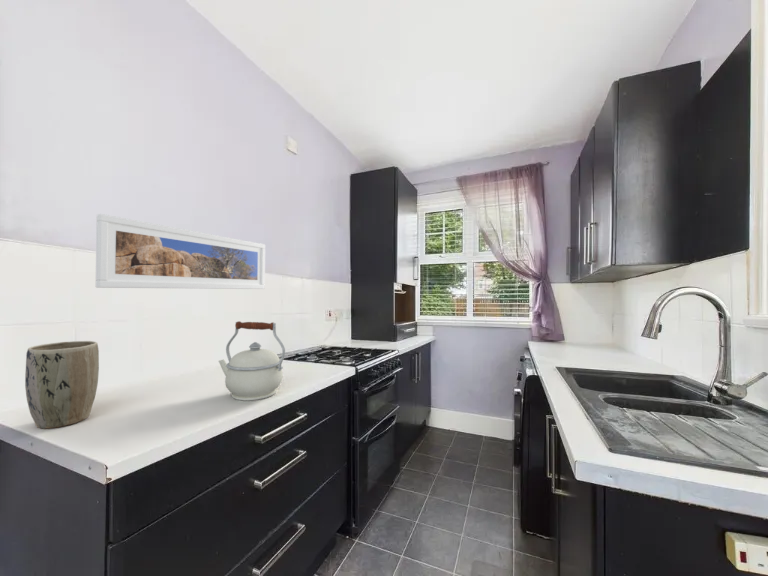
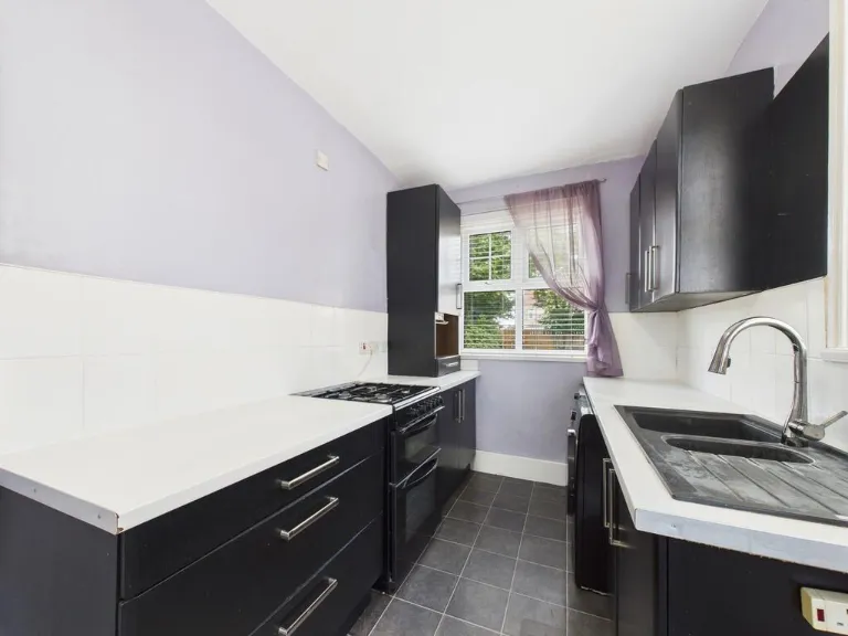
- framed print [95,213,266,290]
- kettle [218,320,286,402]
- plant pot [24,340,100,430]
